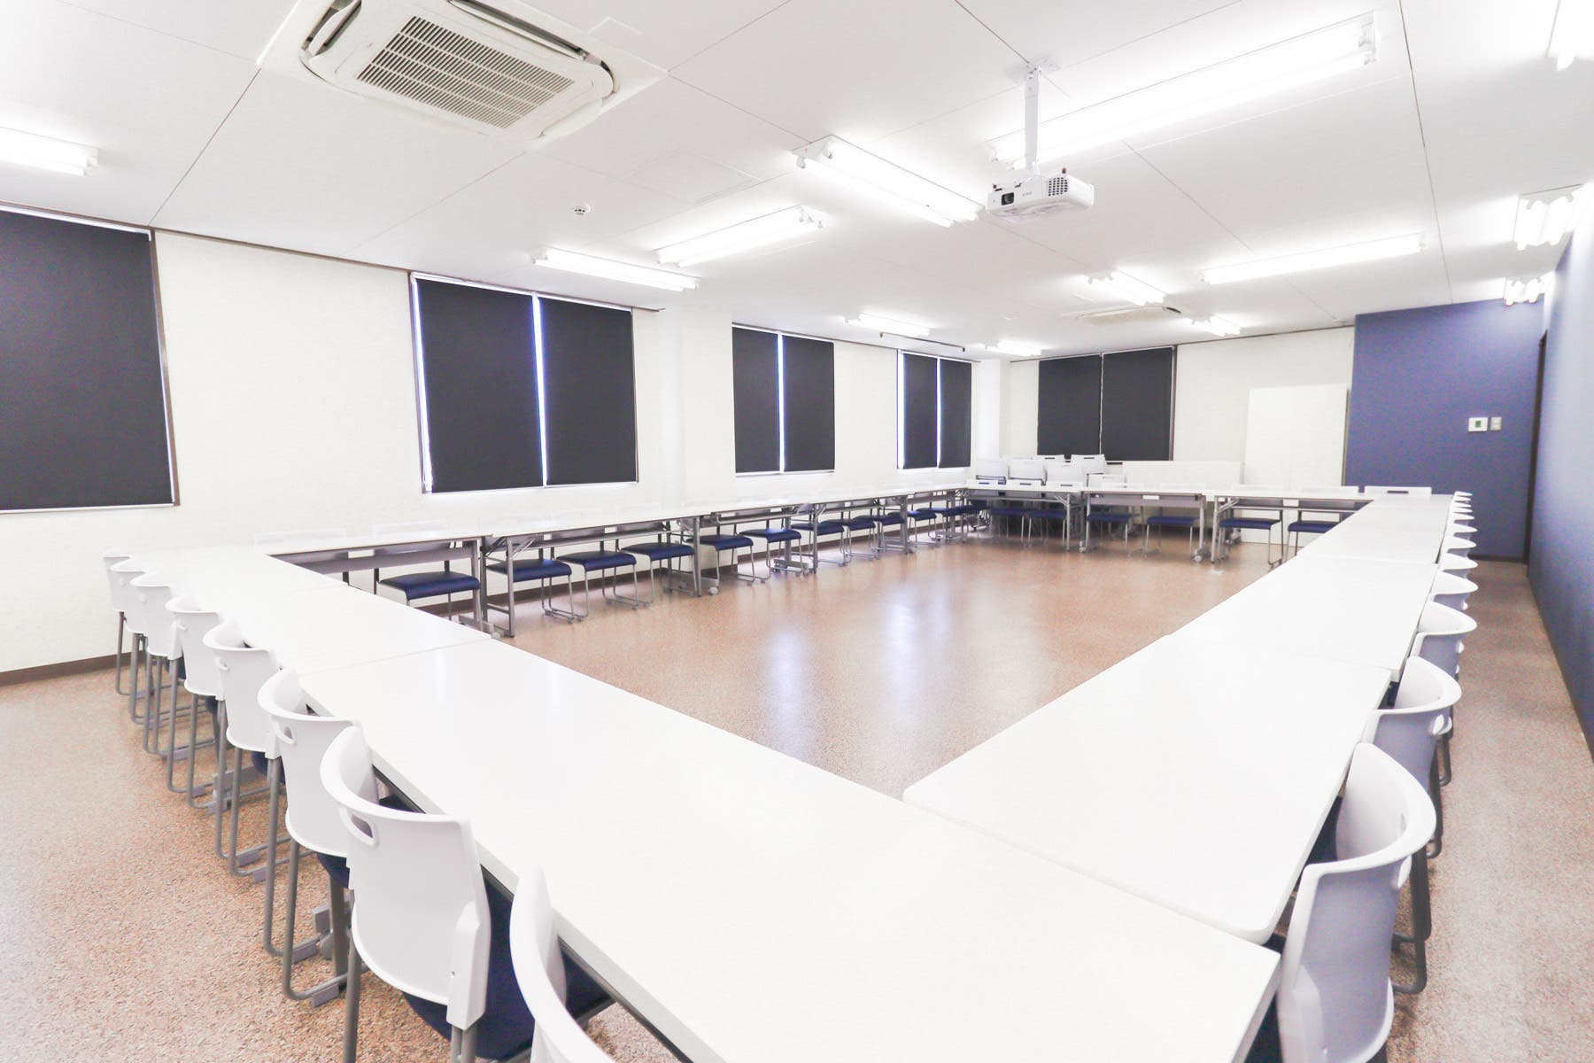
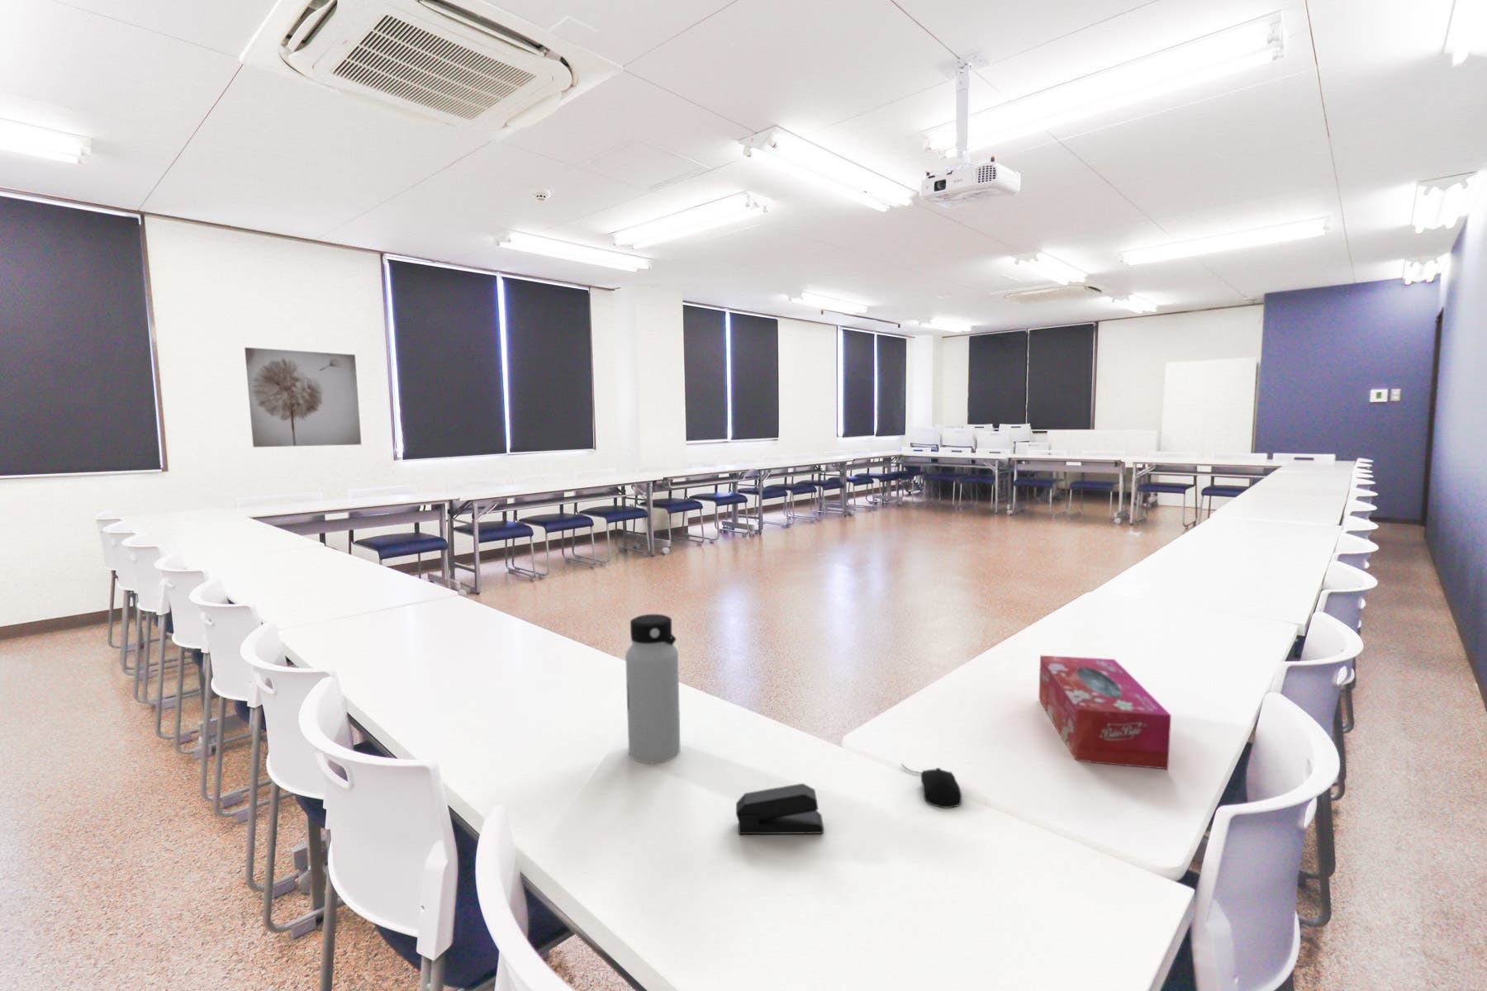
+ wall art [243,347,362,448]
+ water bottle [624,614,680,764]
+ computer mouse [901,762,963,810]
+ tissue box [1039,655,1172,770]
+ stapler [736,783,824,835]
